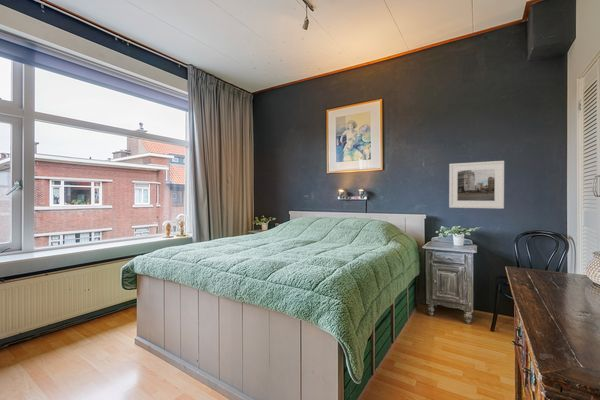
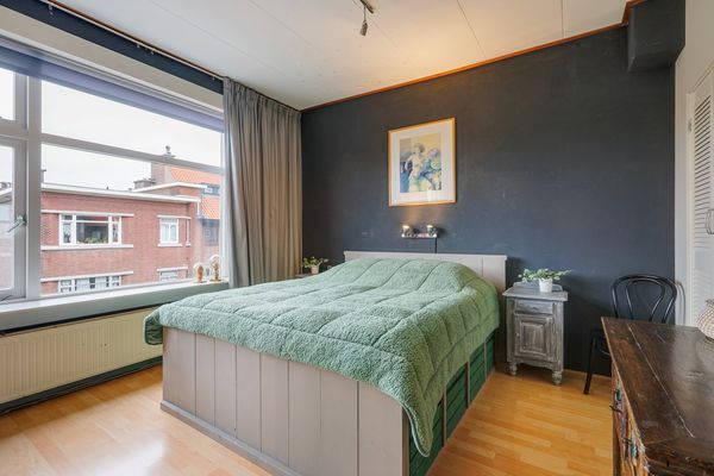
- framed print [448,160,505,210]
